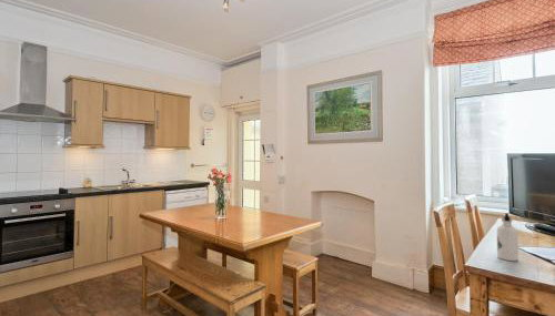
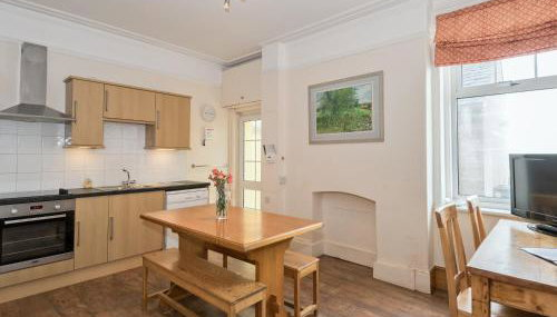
- water bottle [496,212,519,262]
